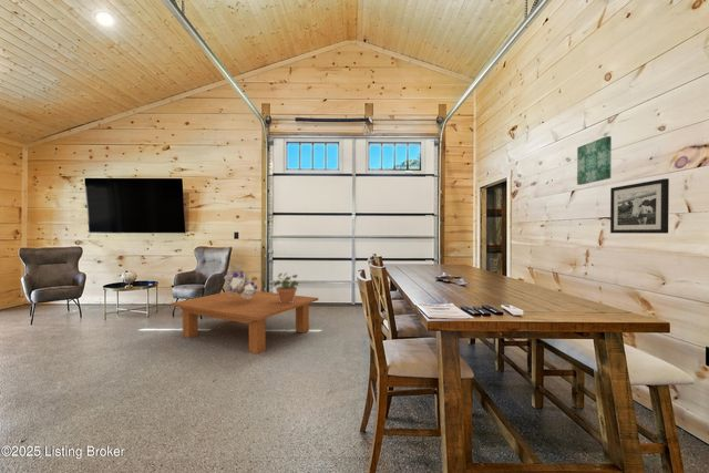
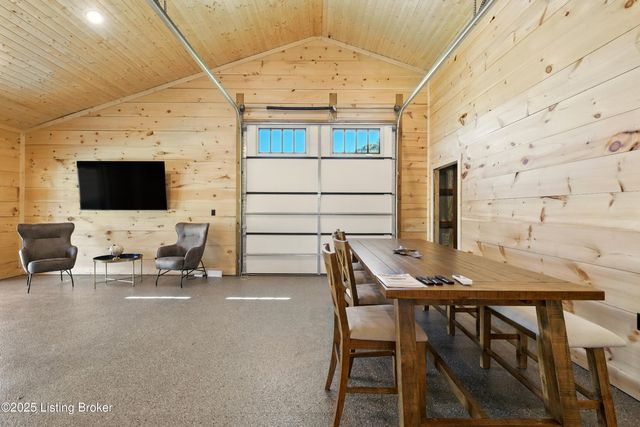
- potted plant [270,271,299,304]
- bouquet [223,270,259,299]
- wall art [576,135,613,186]
- coffee table [171,290,319,356]
- picture frame [609,177,670,235]
